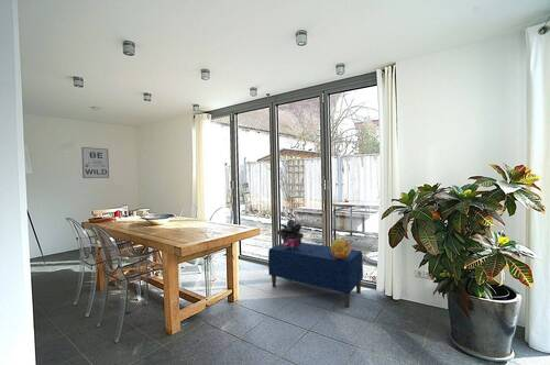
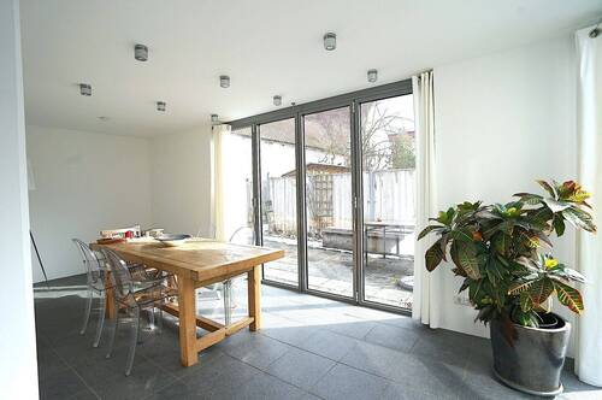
- wall art [80,146,110,179]
- potted plant [276,218,305,250]
- bench [267,242,364,308]
- decorative sphere [330,239,352,259]
